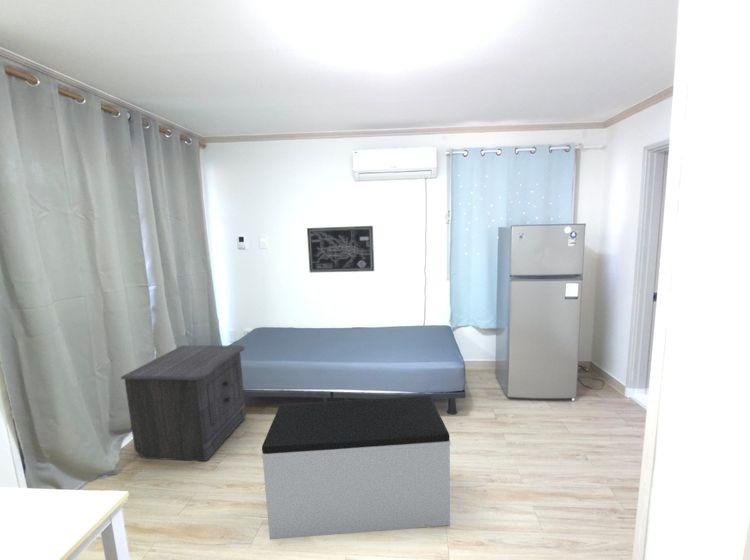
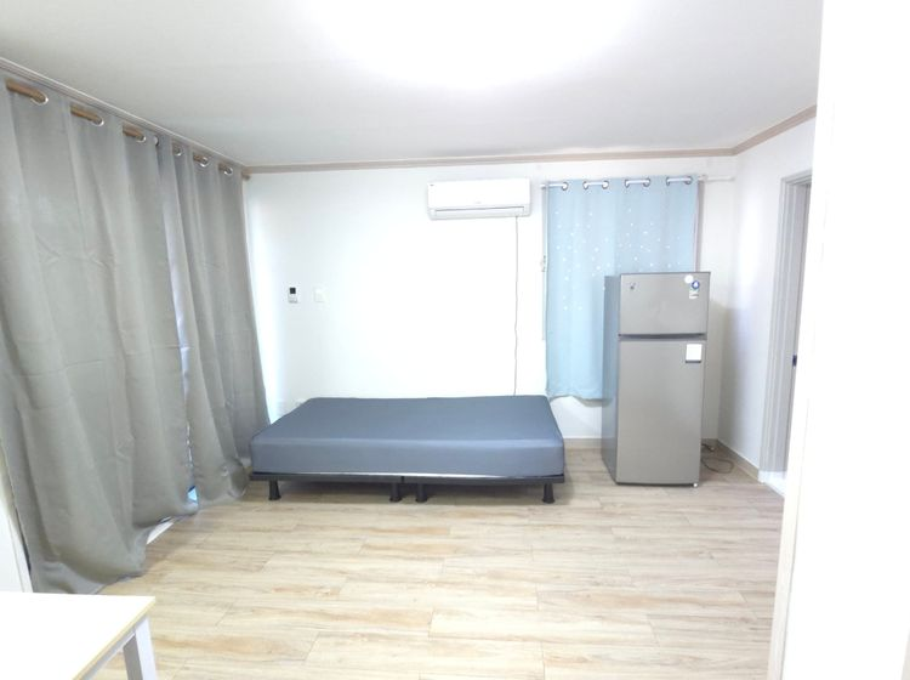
- bench [261,395,451,540]
- nightstand [120,345,247,462]
- wall art [306,225,375,273]
